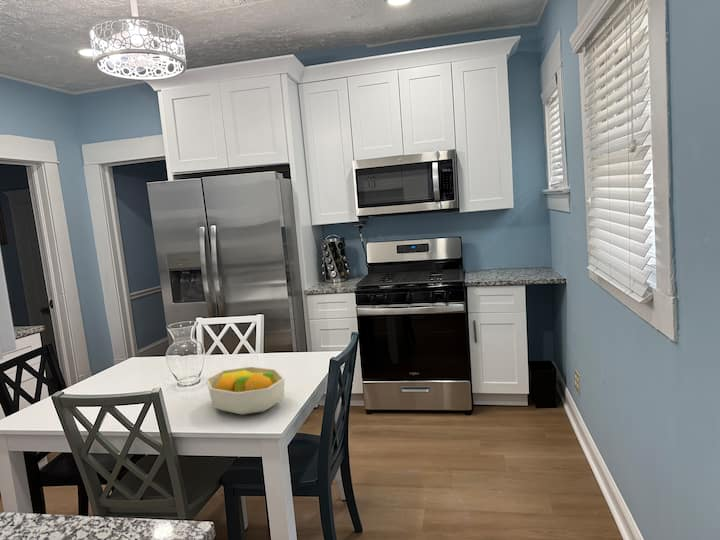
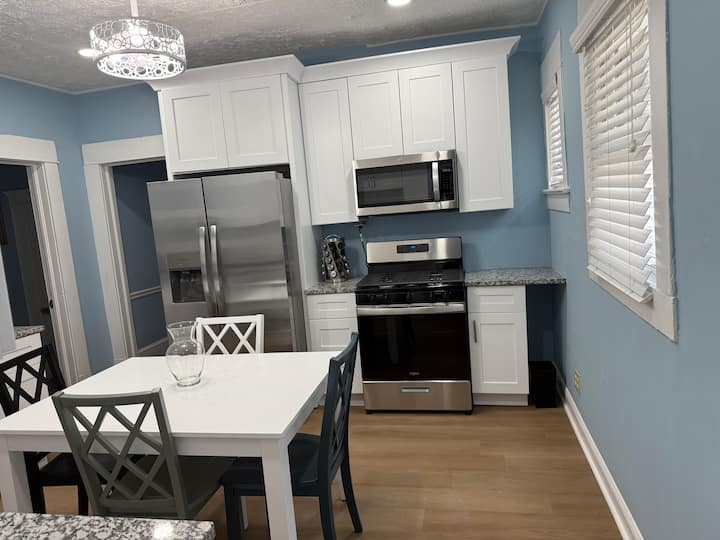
- fruit bowl [205,366,286,416]
